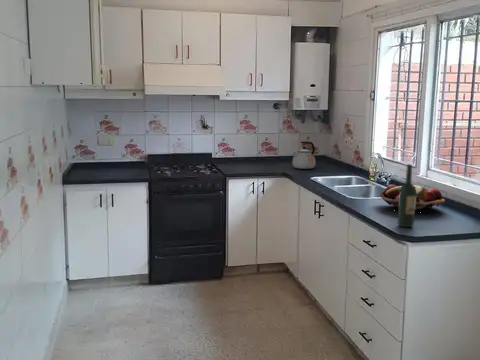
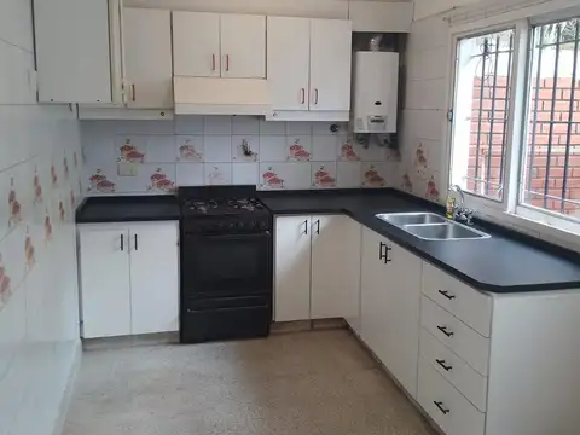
- wine bottle [397,163,416,228]
- fruit basket [380,184,446,213]
- kettle [291,141,316,170]
